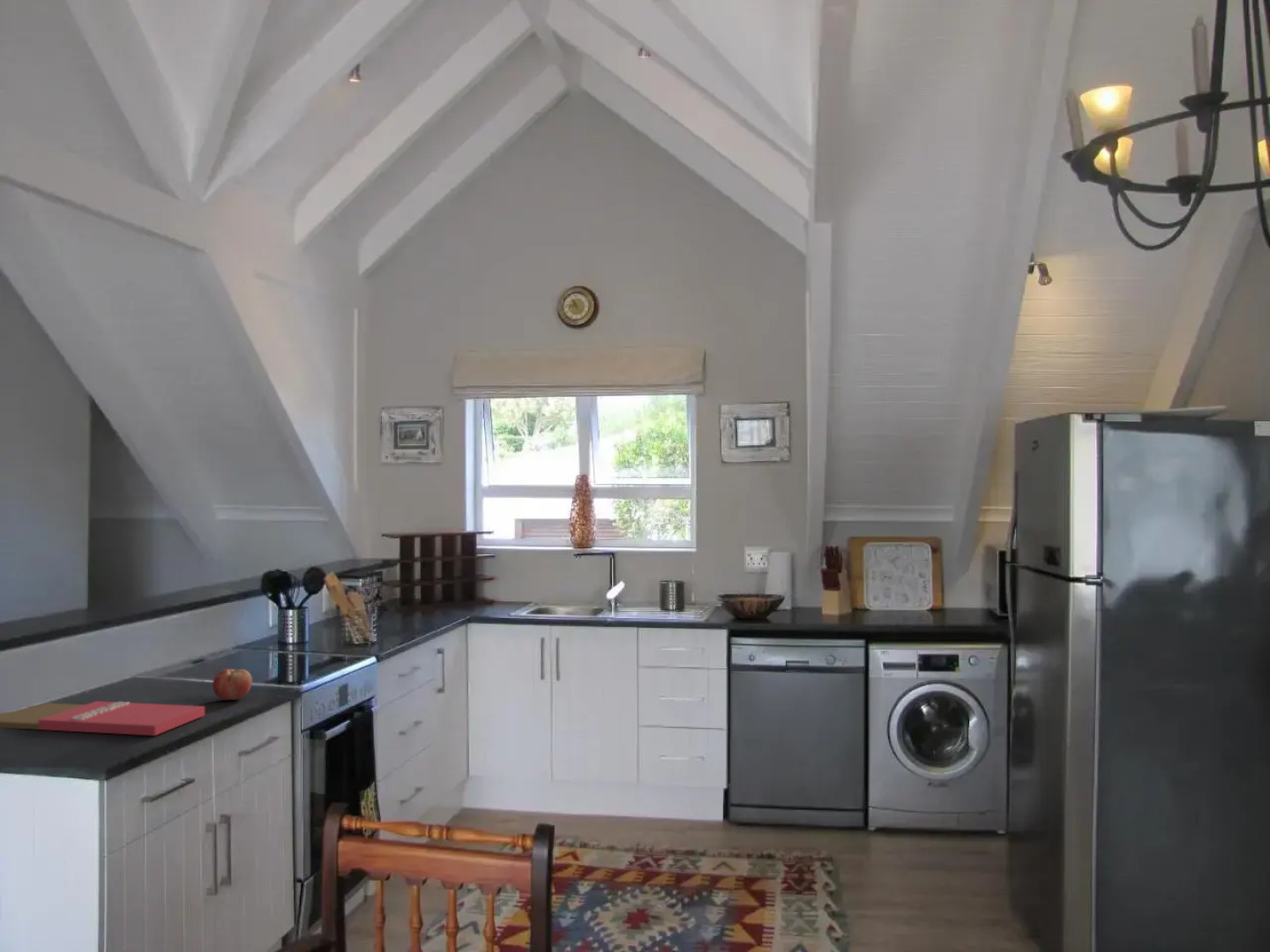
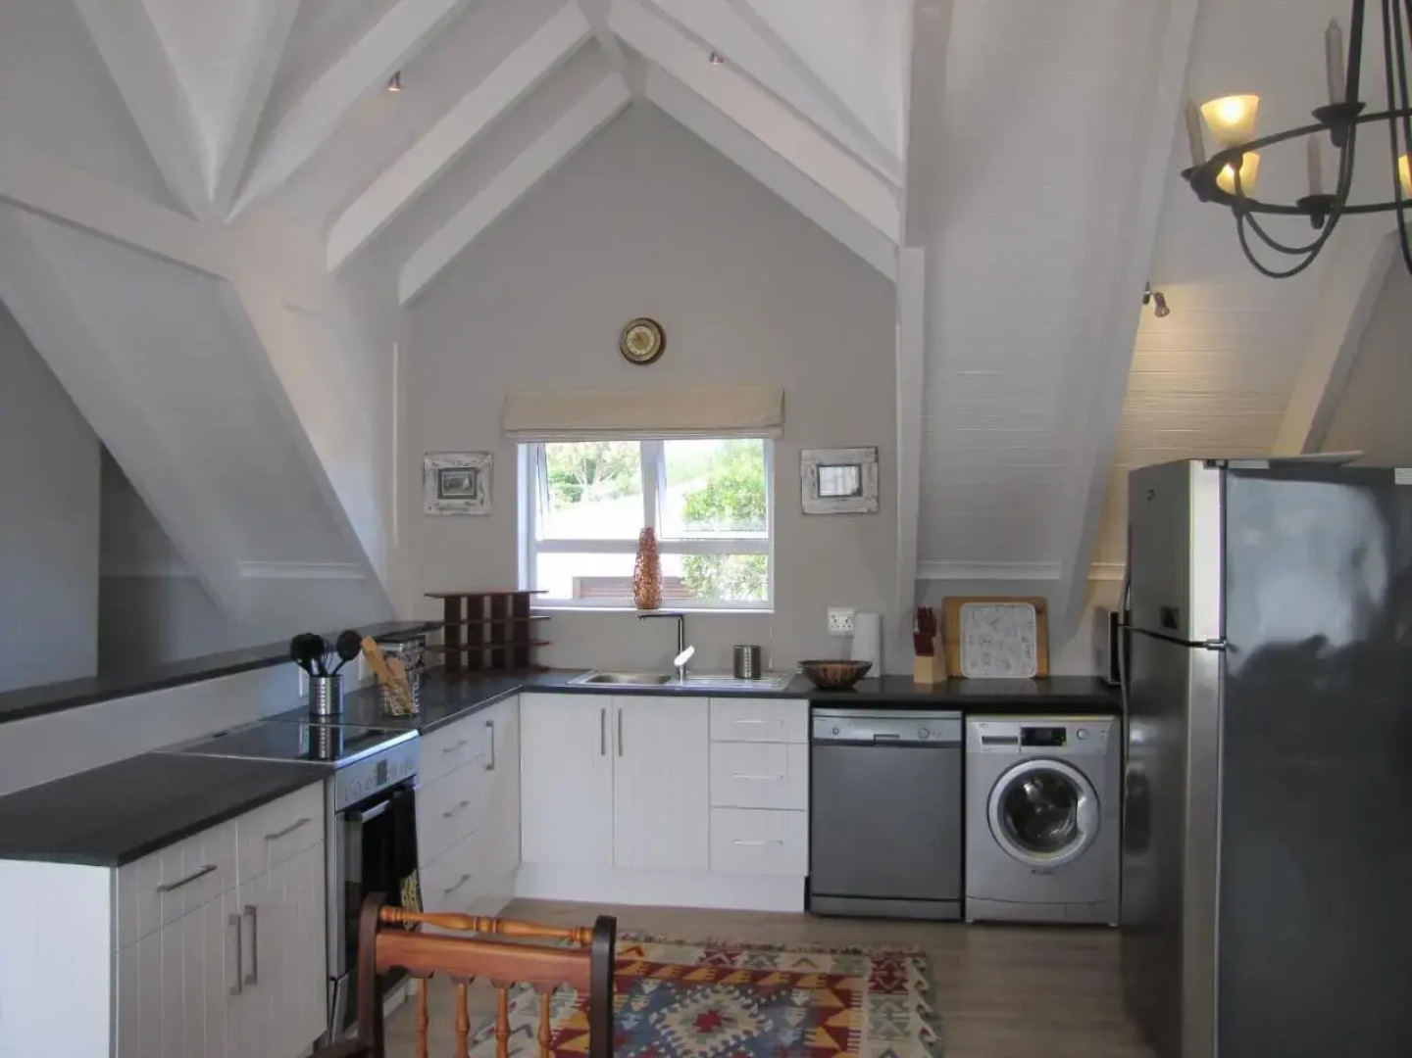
- cutting board [0,700,205,737]
- fruit [212,668,253,701]
